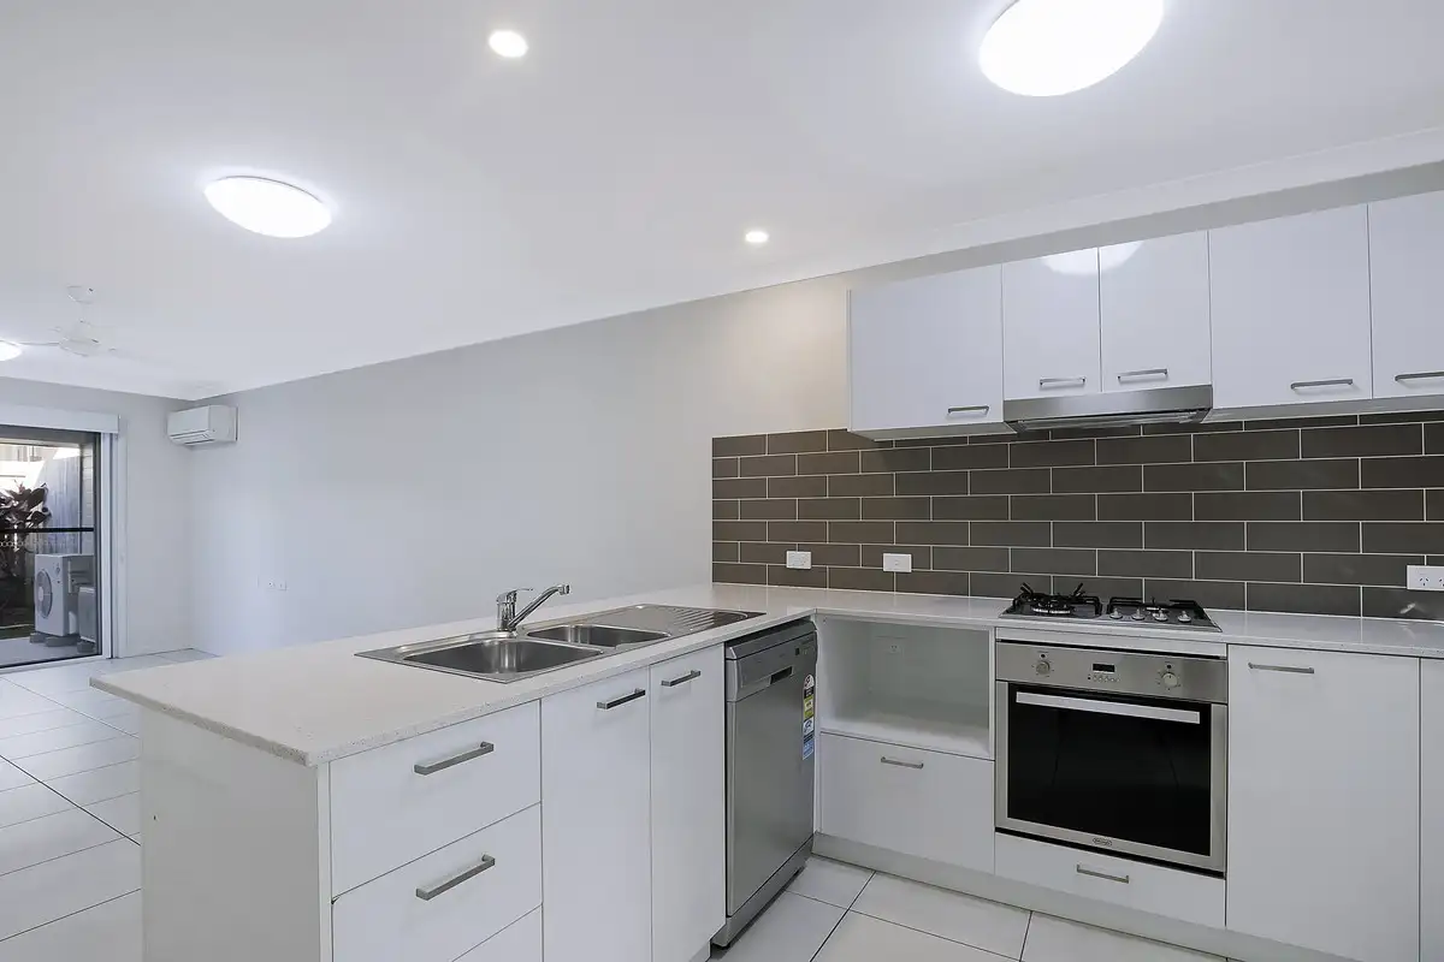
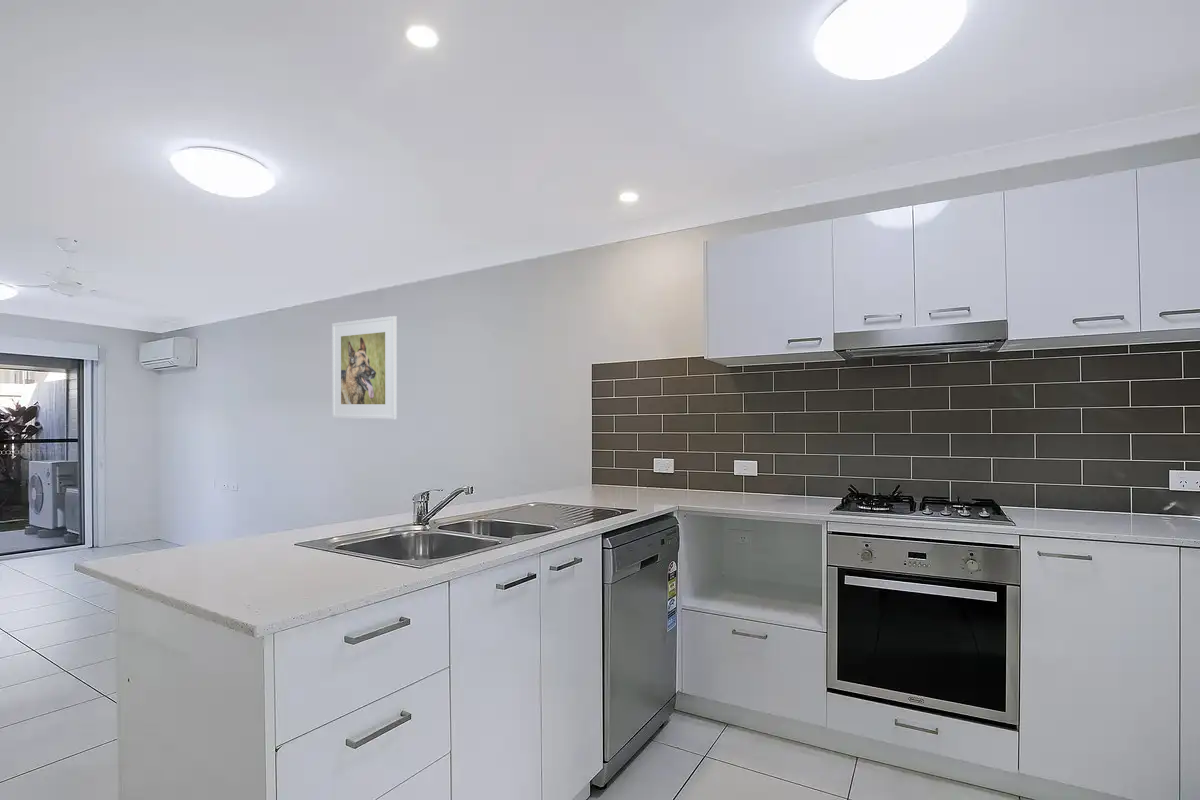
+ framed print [331,315,398,420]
